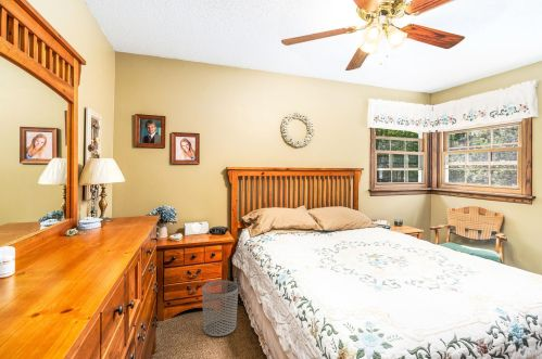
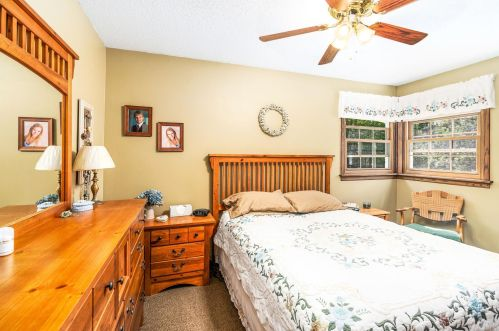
- waste bin [201,280,239,337]
